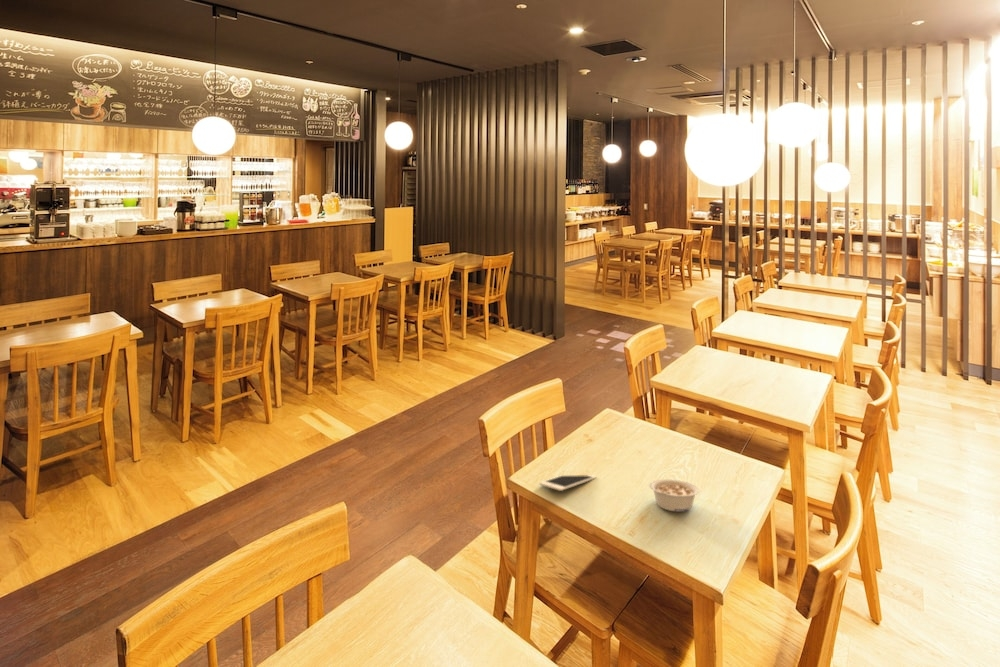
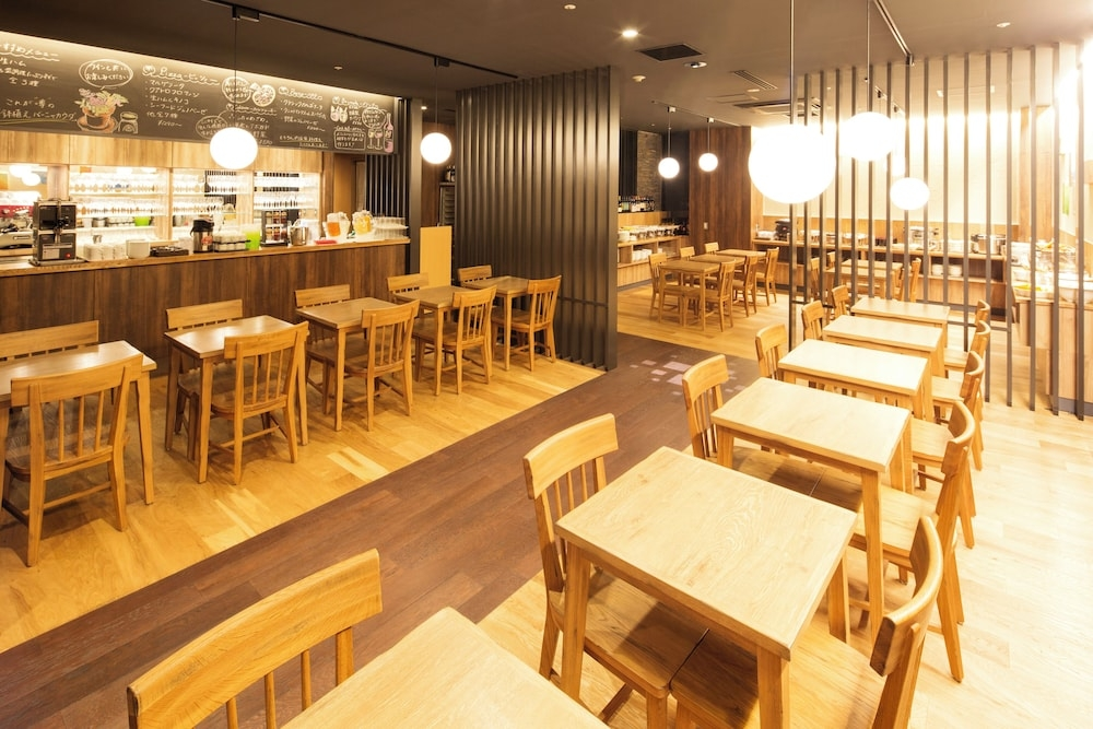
- cell phone [538,474,597,492]
- legume [648,478,701,513]
